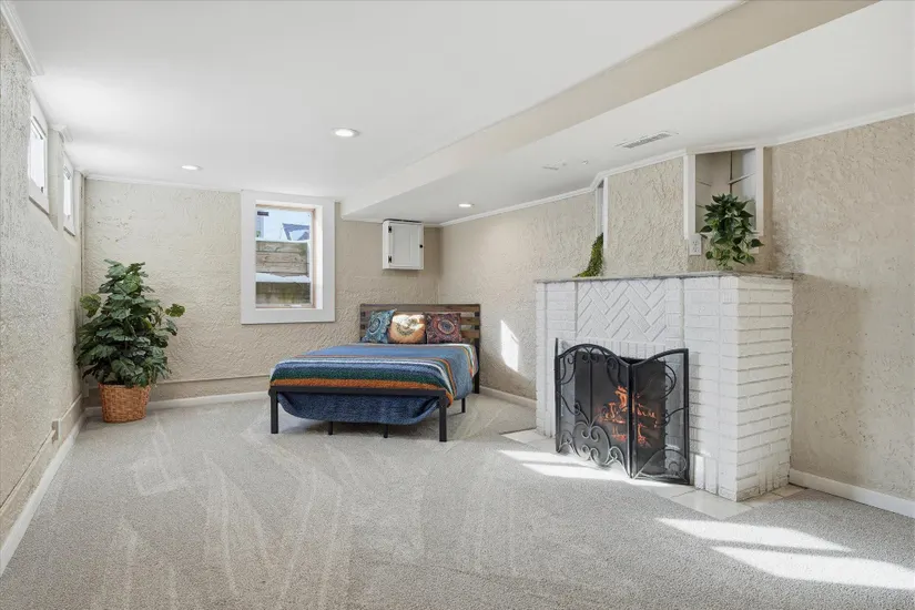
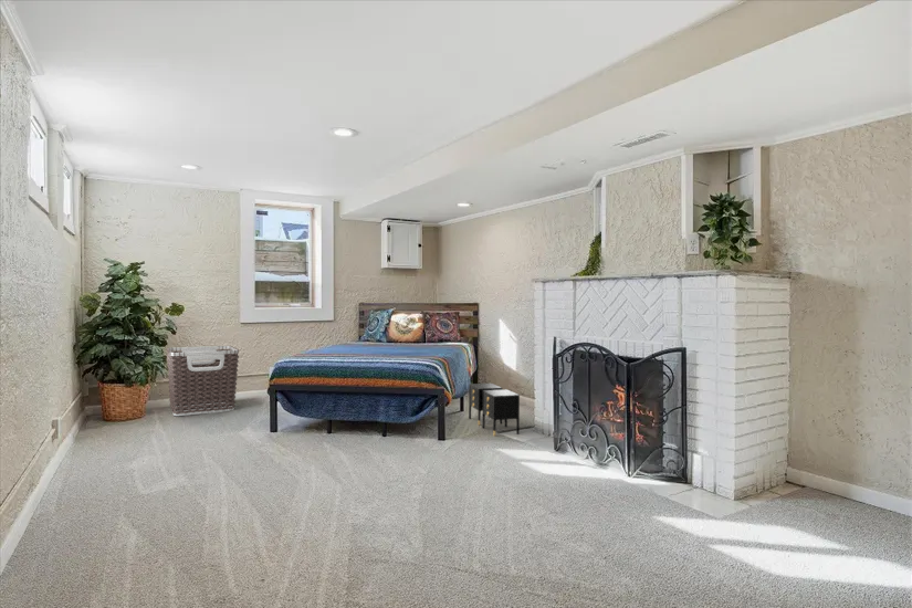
+ clothes hamper [166,345,240,417]
+ nightstand [468,382,521,437]
